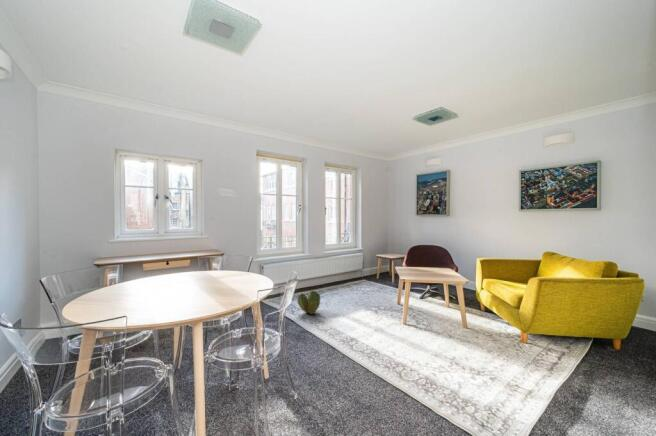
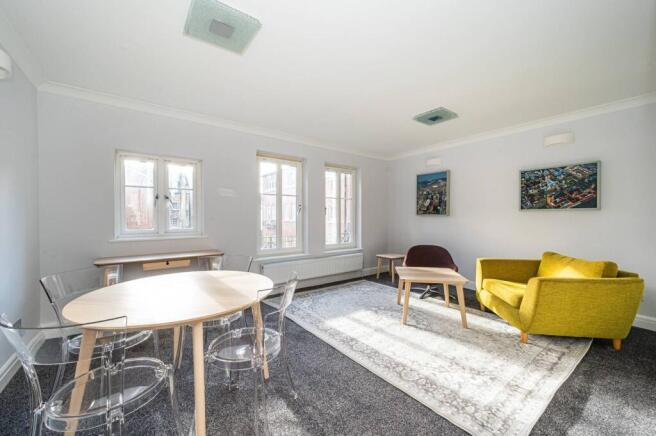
- cactus [296,290,321,315]
